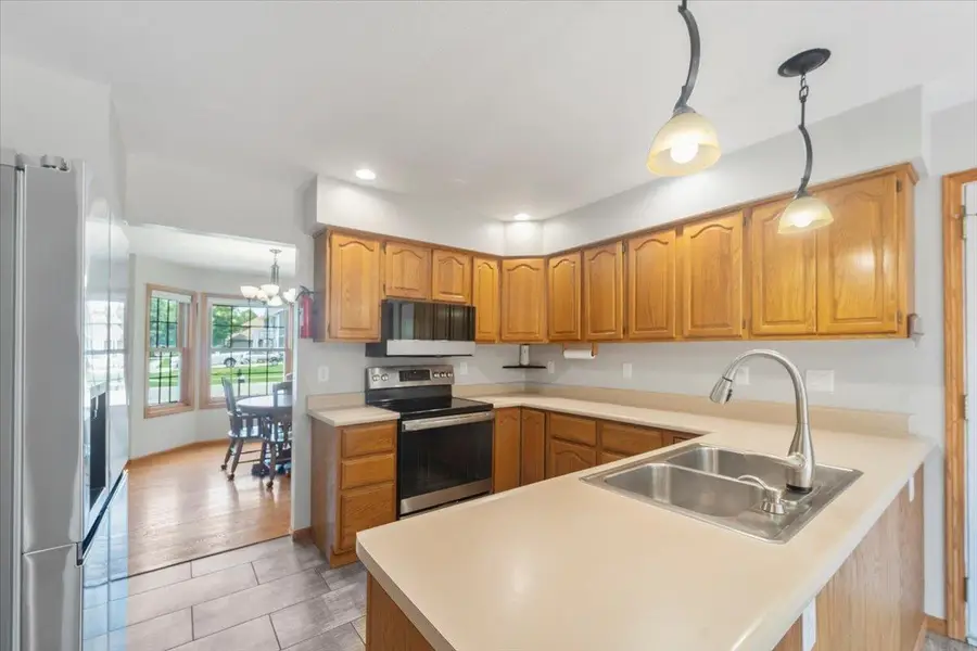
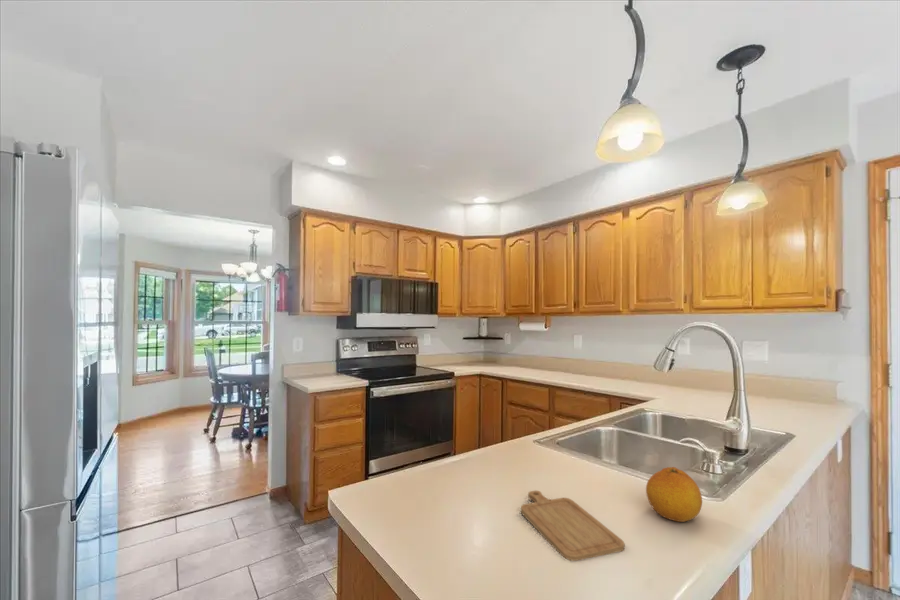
+ fruit [645,466,703,523]
+ chopping board [520,490,626,562]
